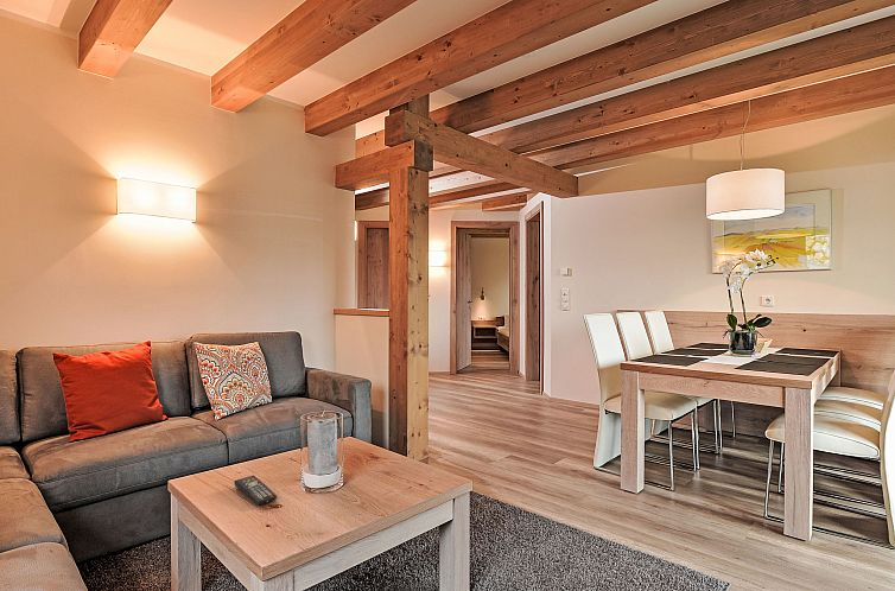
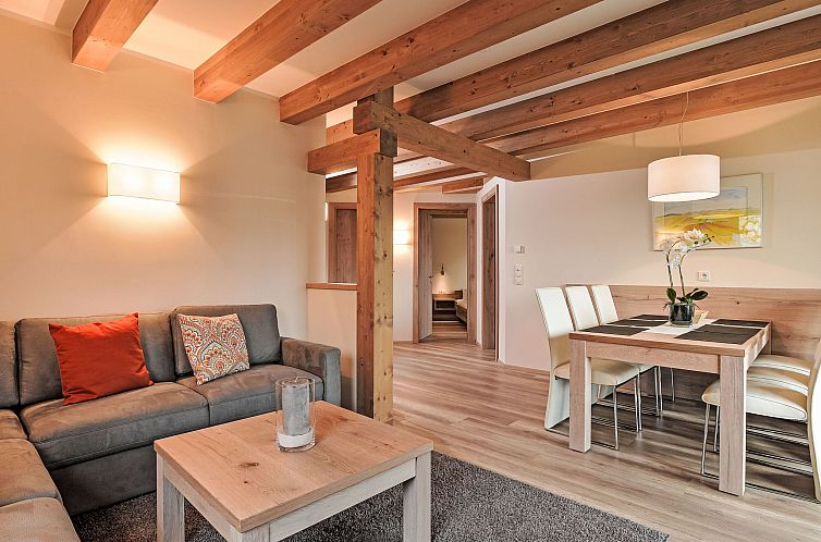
- remote control [233,475,278,507]
